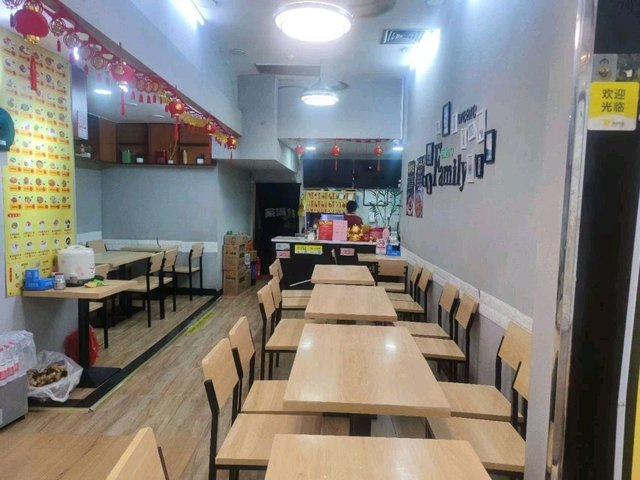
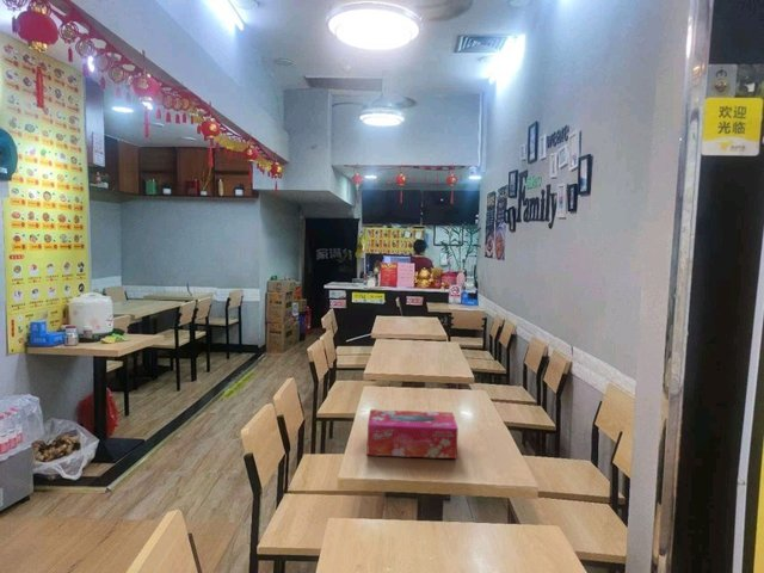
+ tissue box [366,408,460,460]
